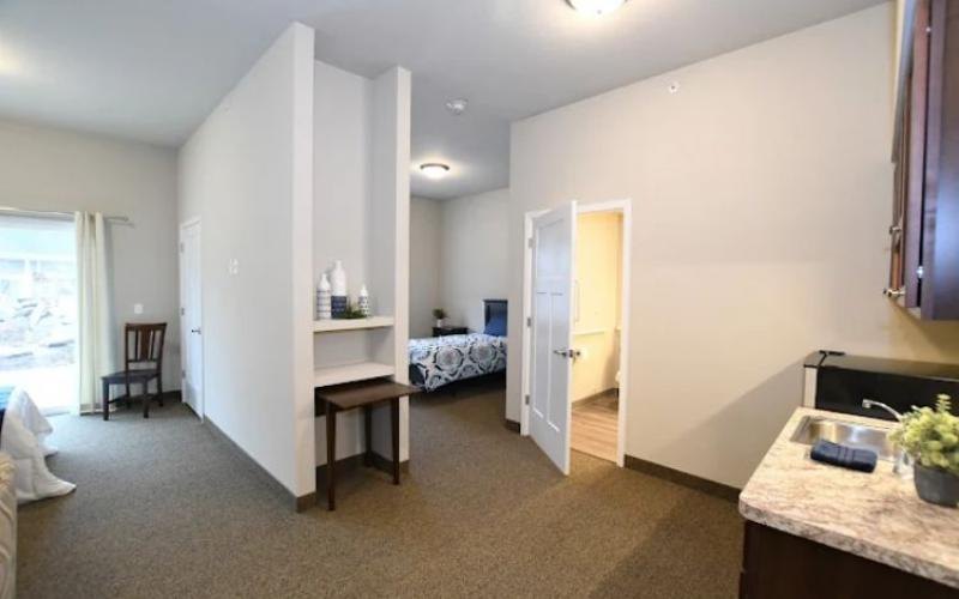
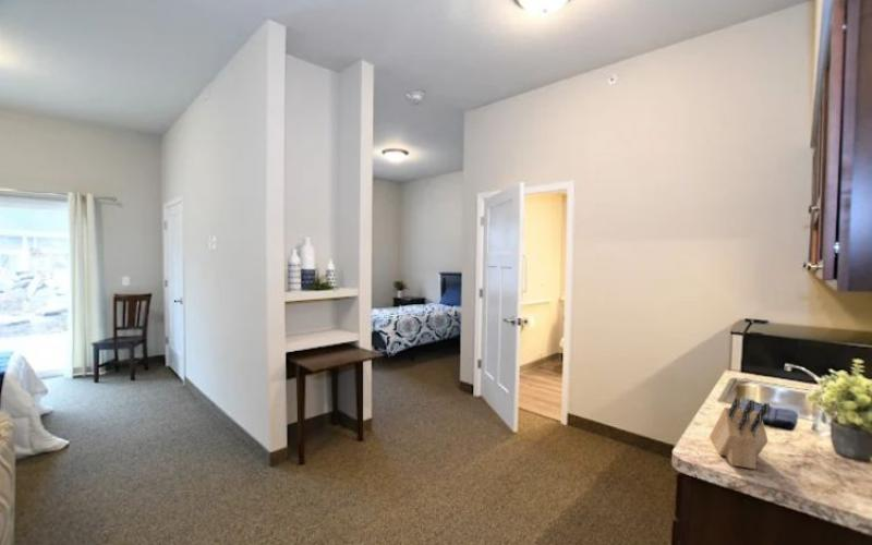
+ knife block [708,397,771,470]
